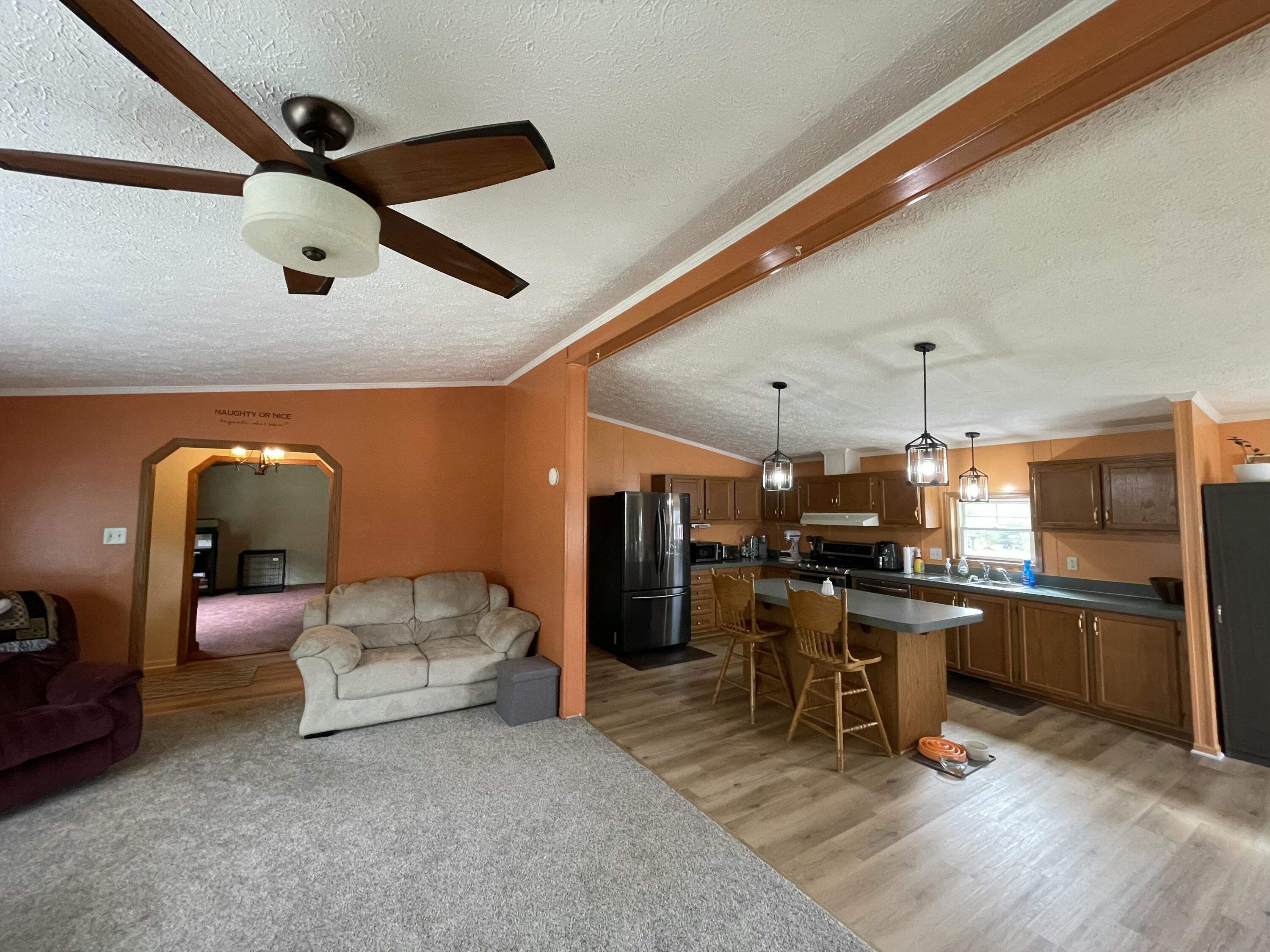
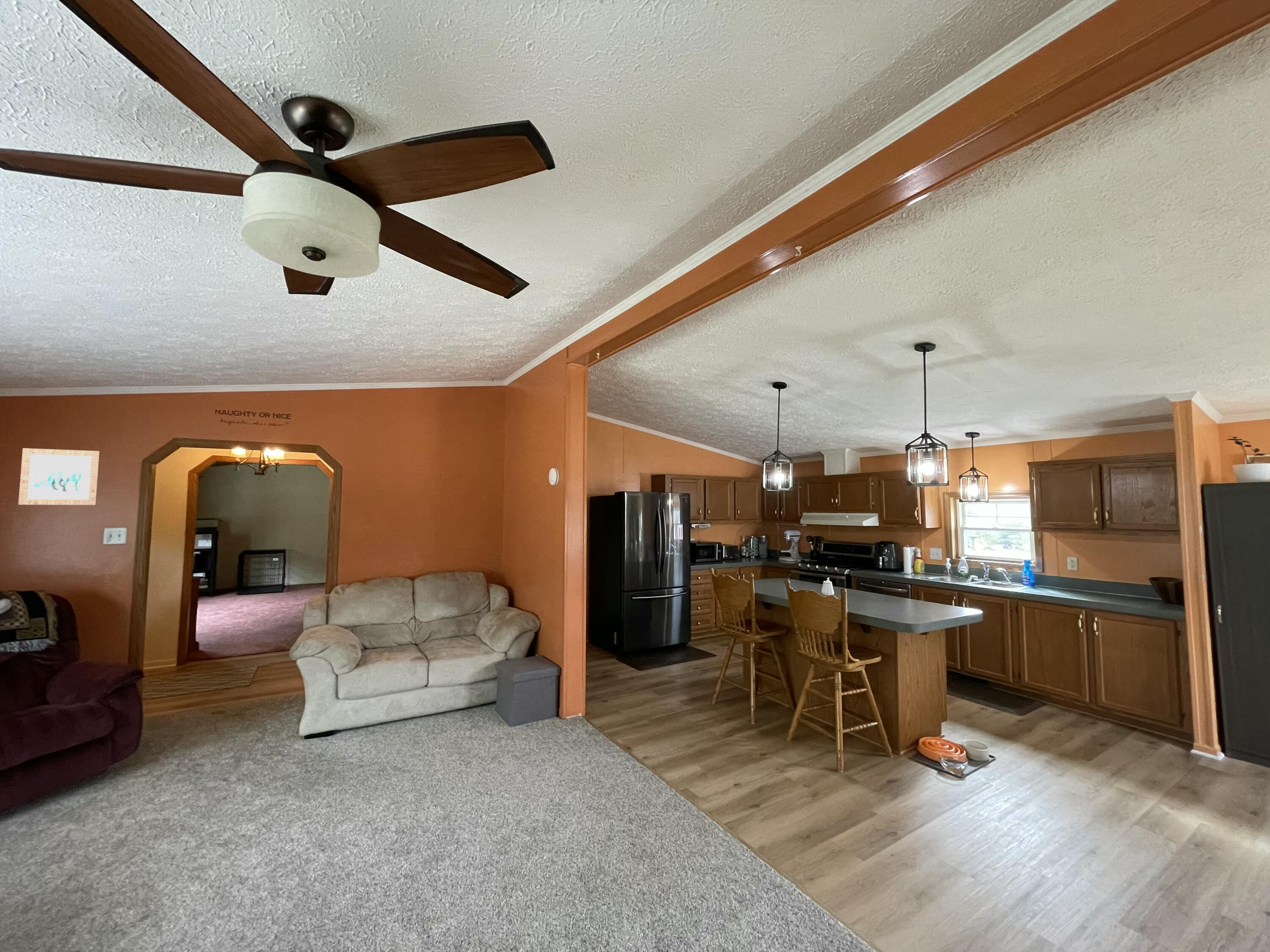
+ wall art [18,448,100,506]
